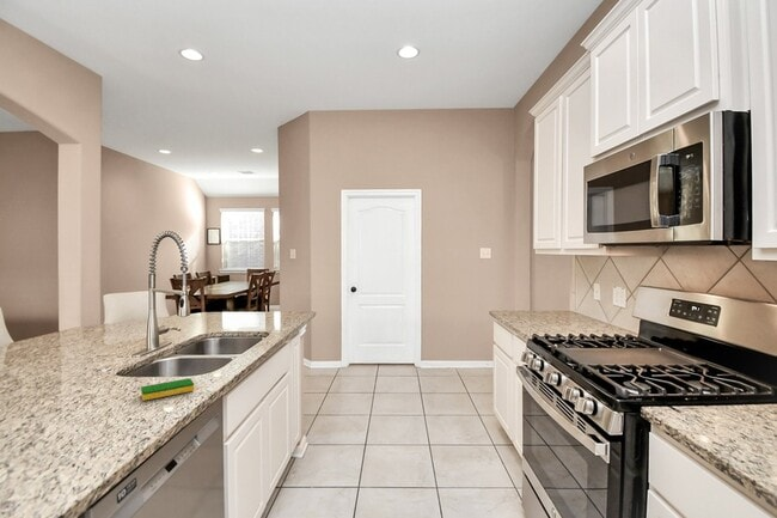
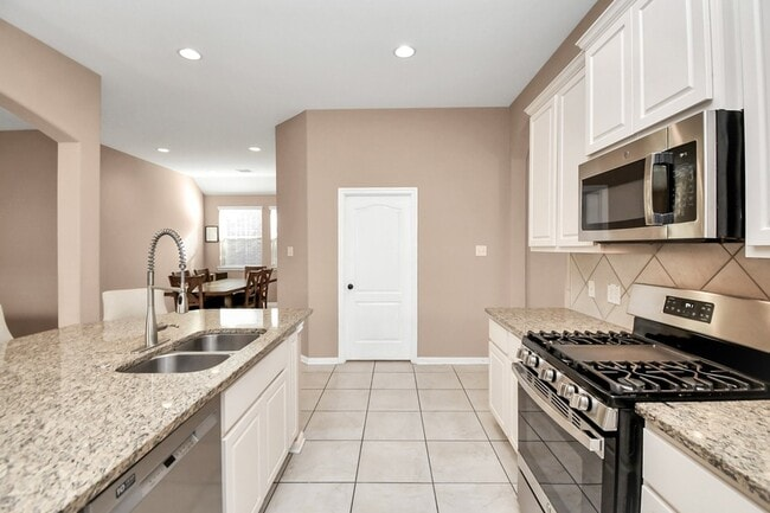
- dish sponge [140,377,195,402]
